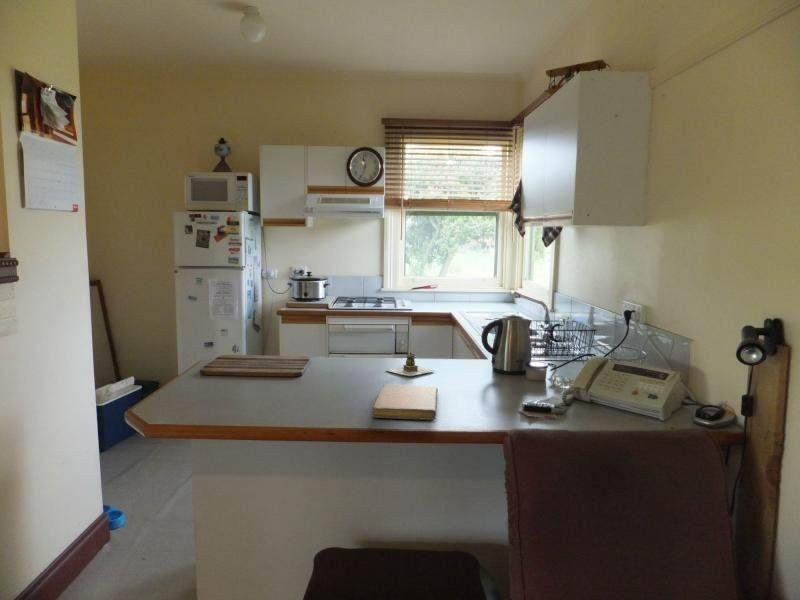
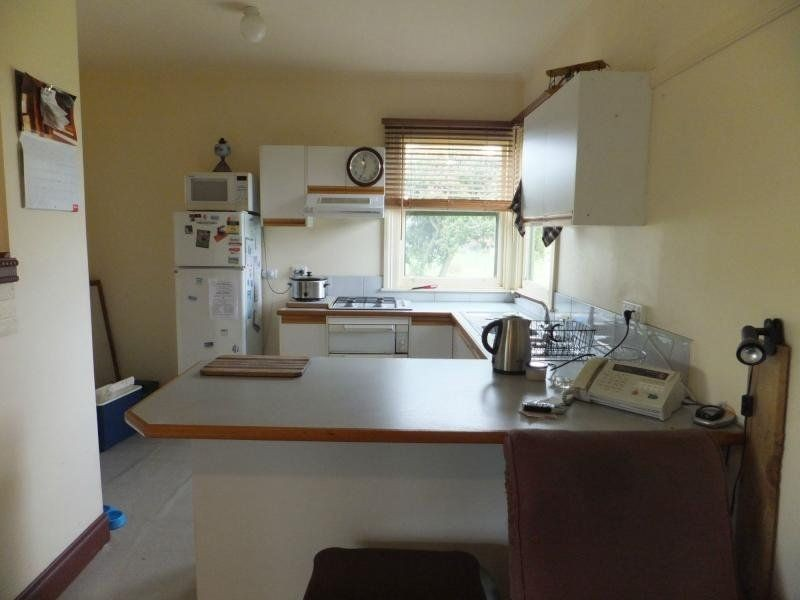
- teapot [384,351,435,377]
- notebook [371,384,439,421]
